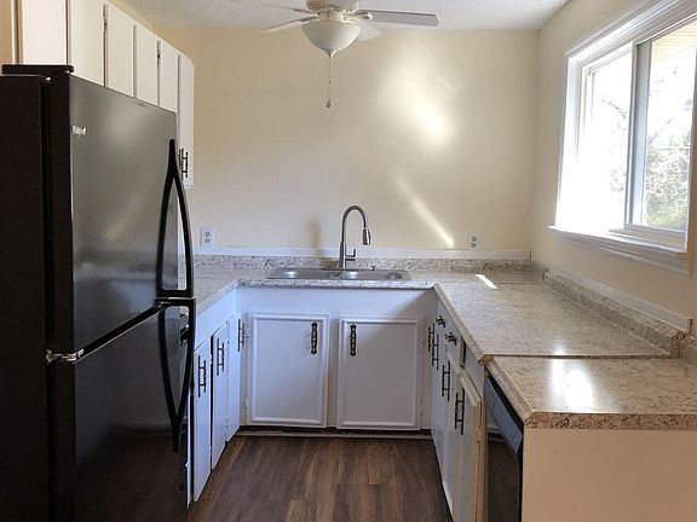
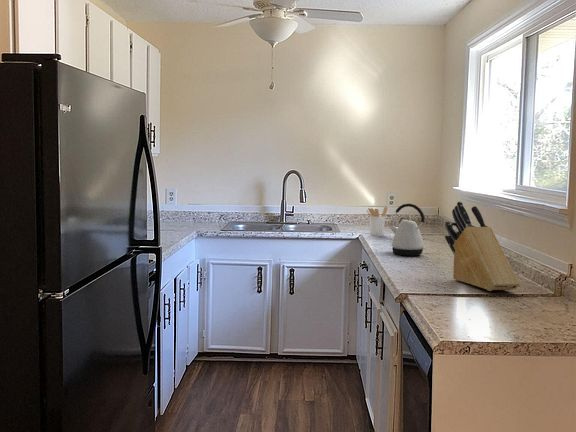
+ kettle [389,203,427,257]
+ utensil holder [366,206,388,237]
+ knife block [444,201,521,292]
